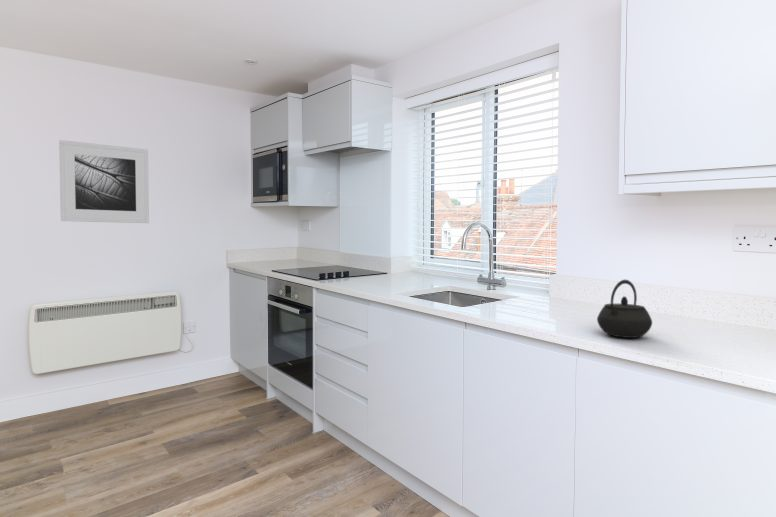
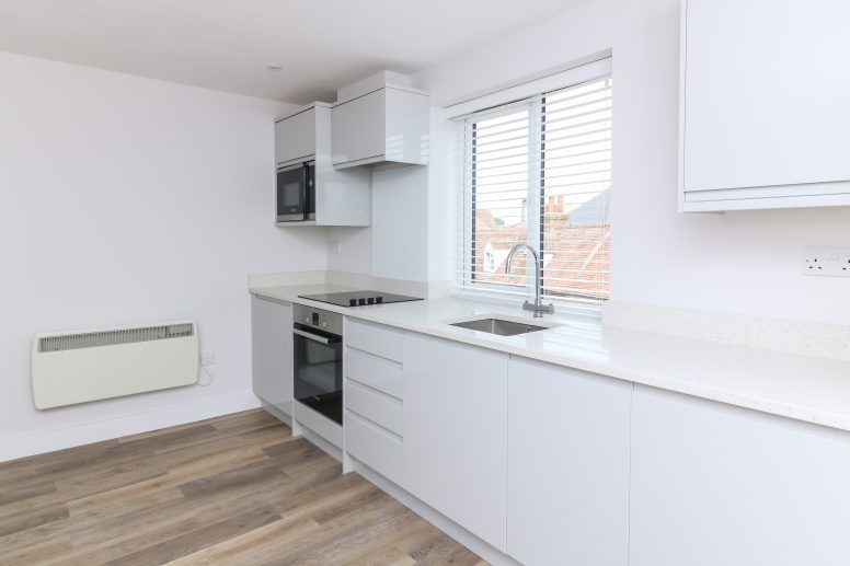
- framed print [58,139,150,224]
- kettle [596,279,653,339]
